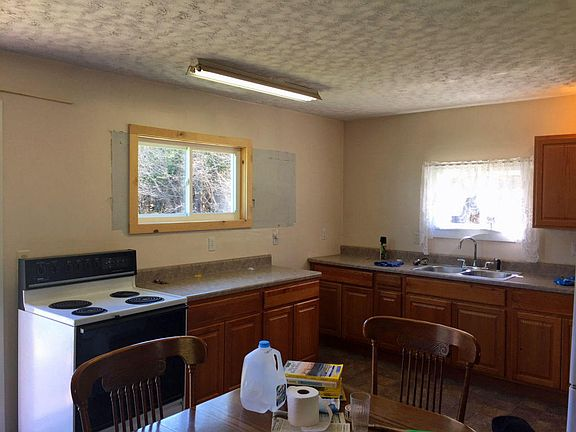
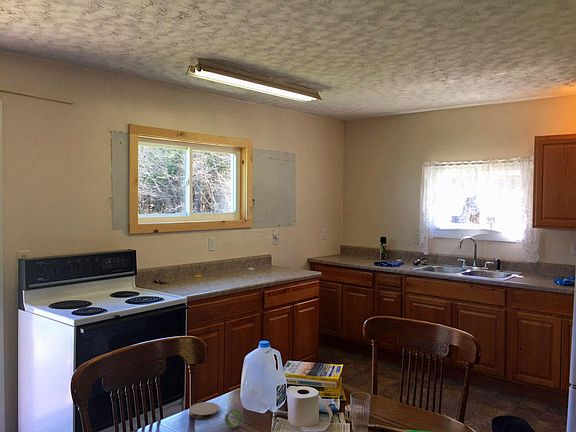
+ napkin ring [224,408,243,429]
+ coaster [188,401,220,420]
